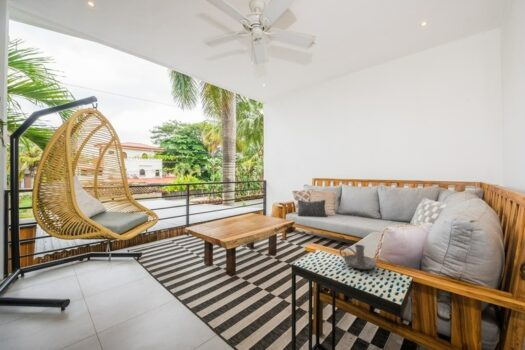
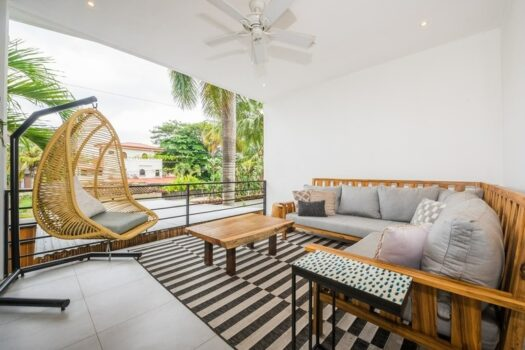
- candle holder [339,244,378,270]
